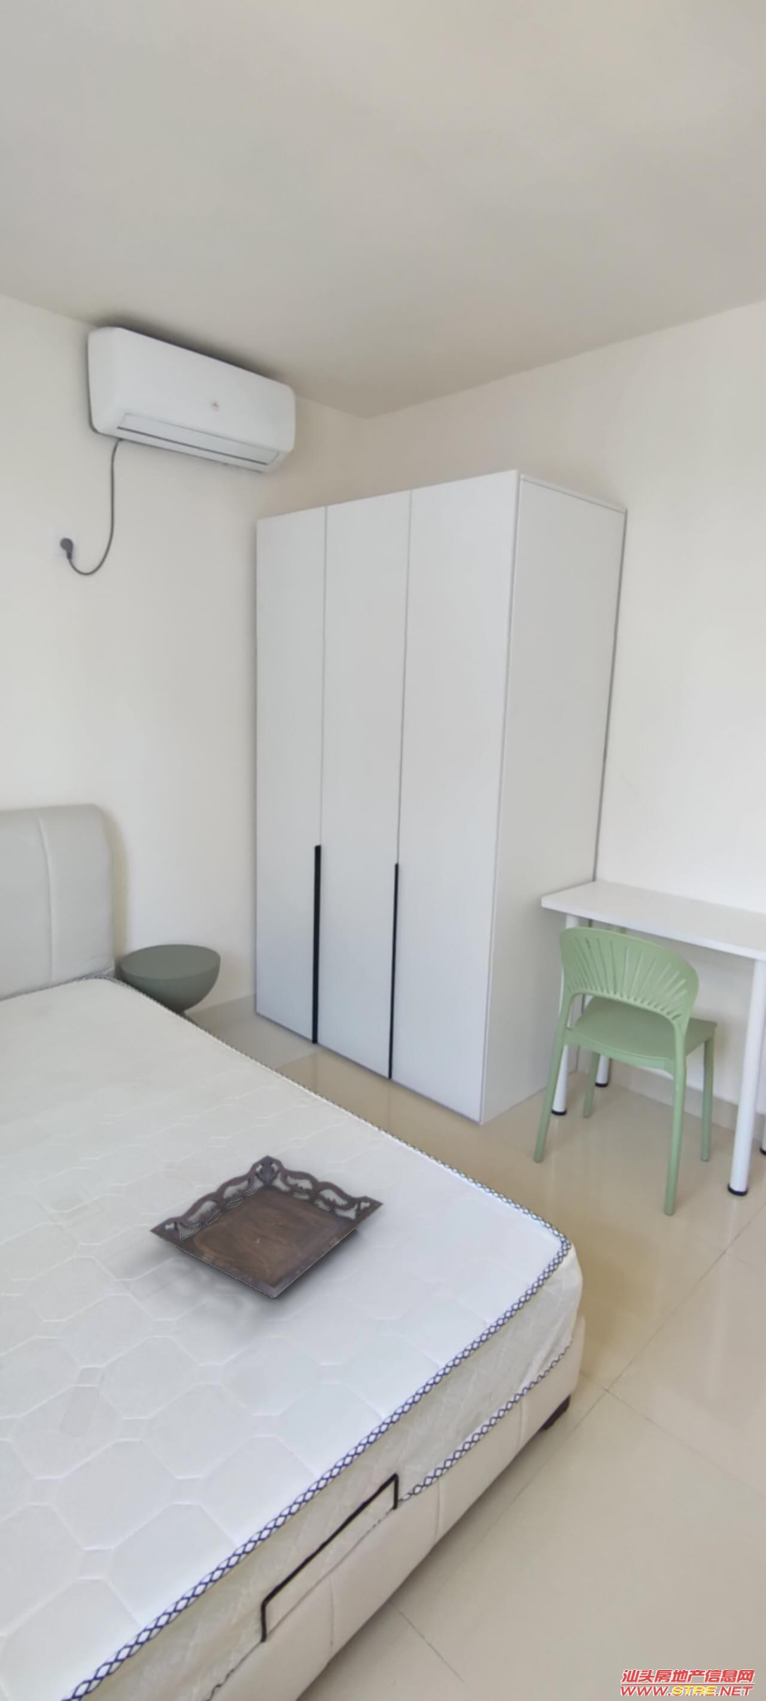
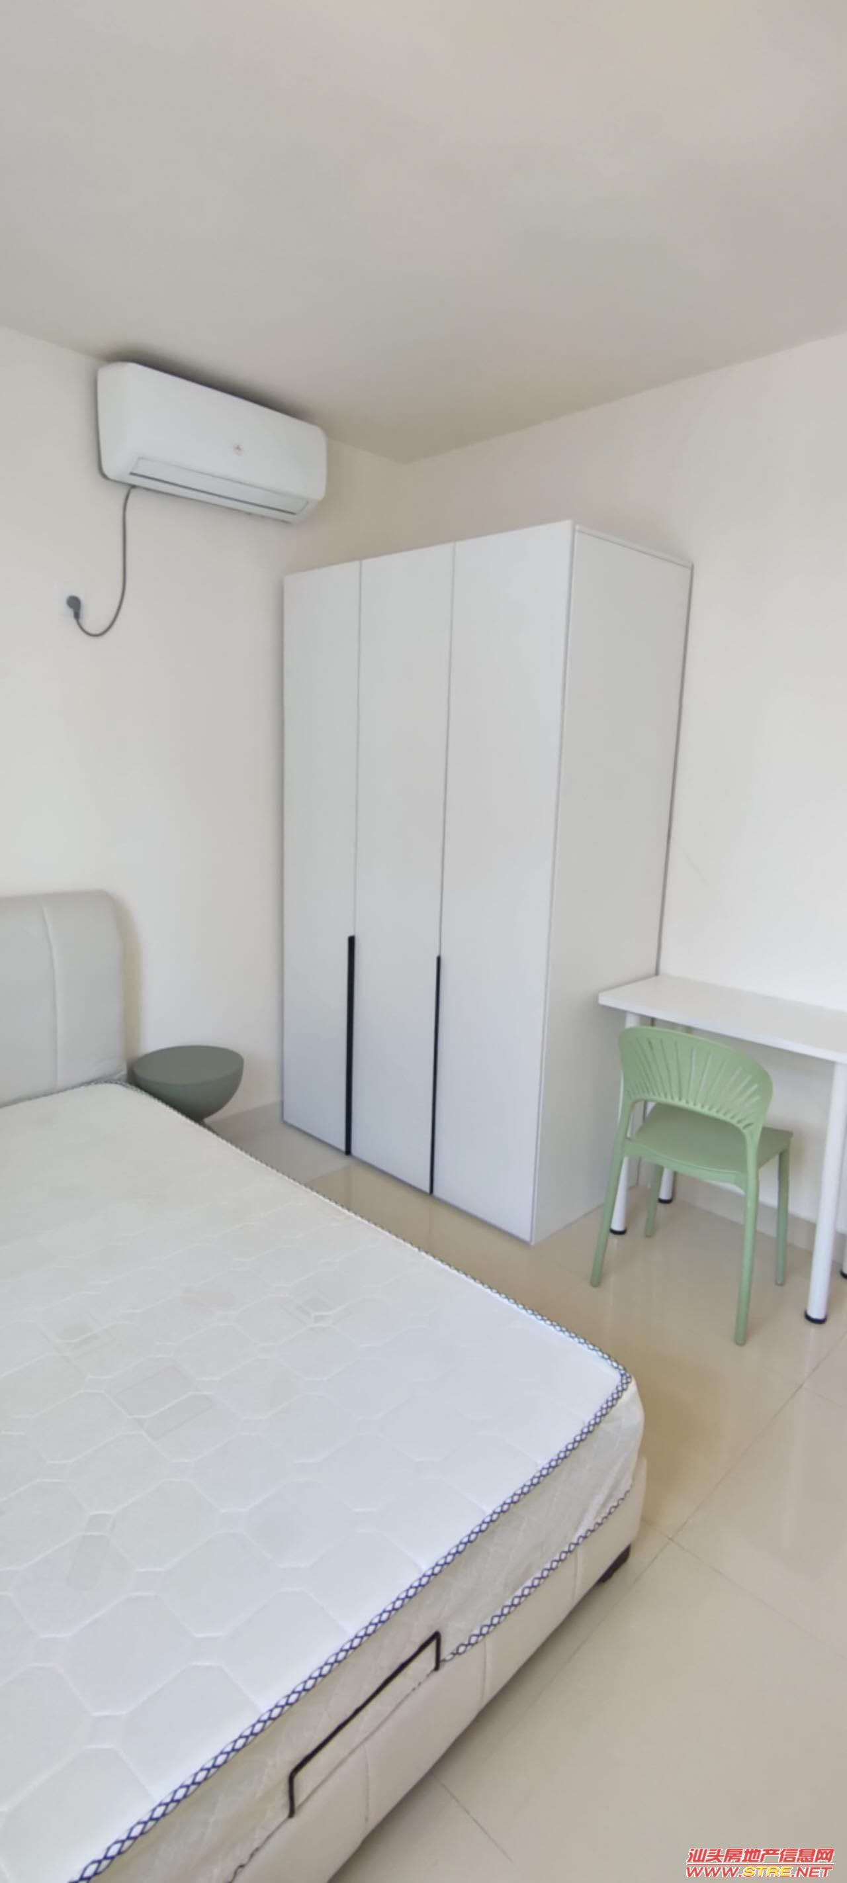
- tray [149,1154,385,1300]
